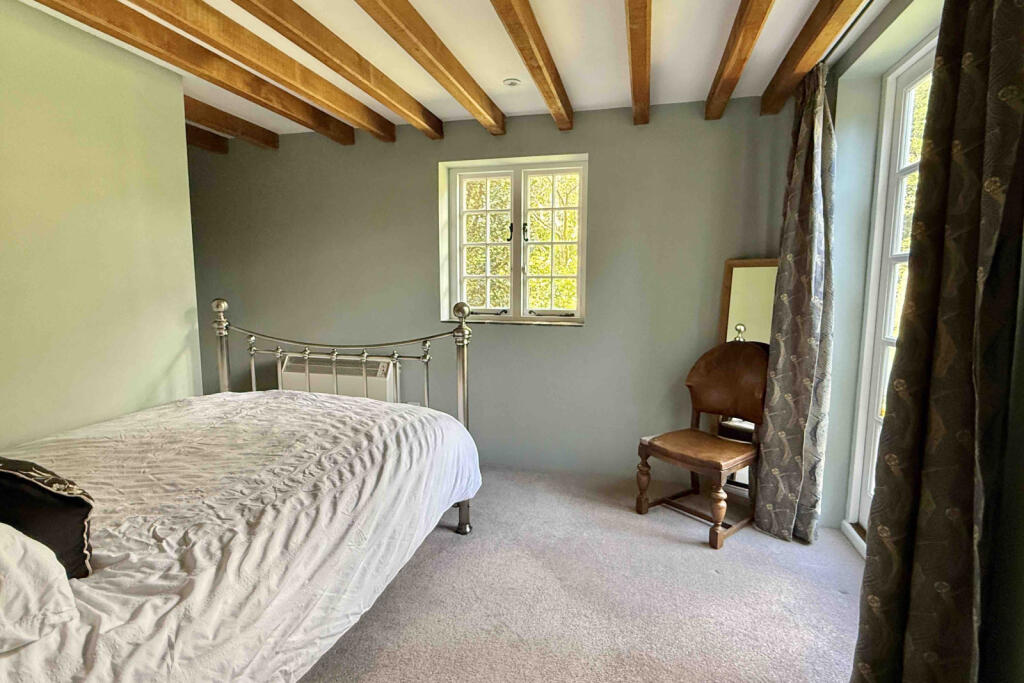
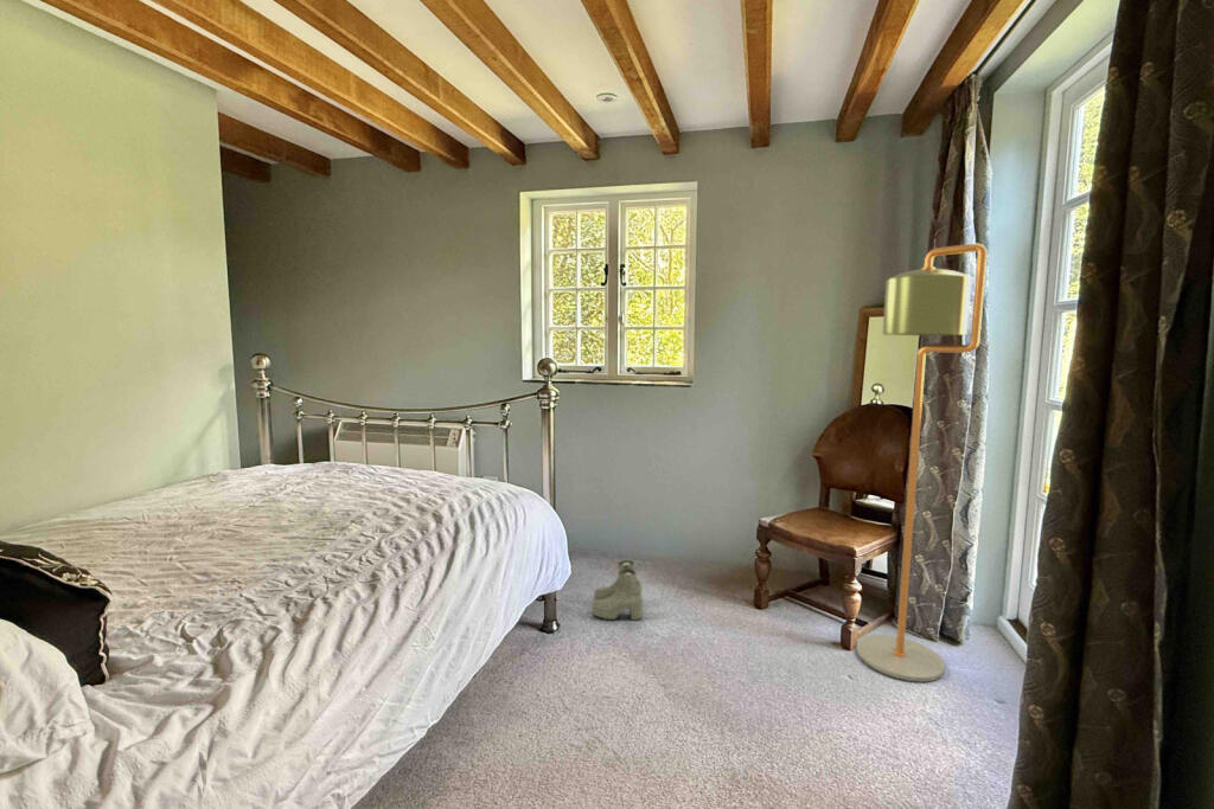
+ floor lamp [855,243,989,683]
+ boots [590,559,644,622]
